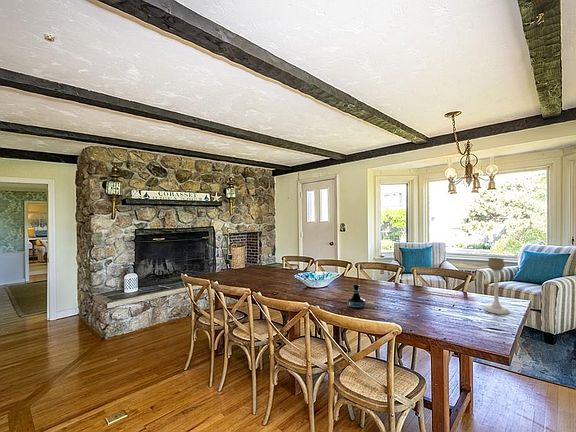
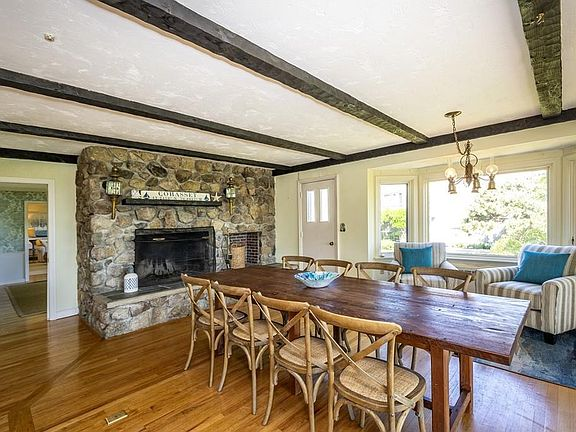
- candle holder [483,257,511,315]
- tequila bottle [347,283,366,310]
